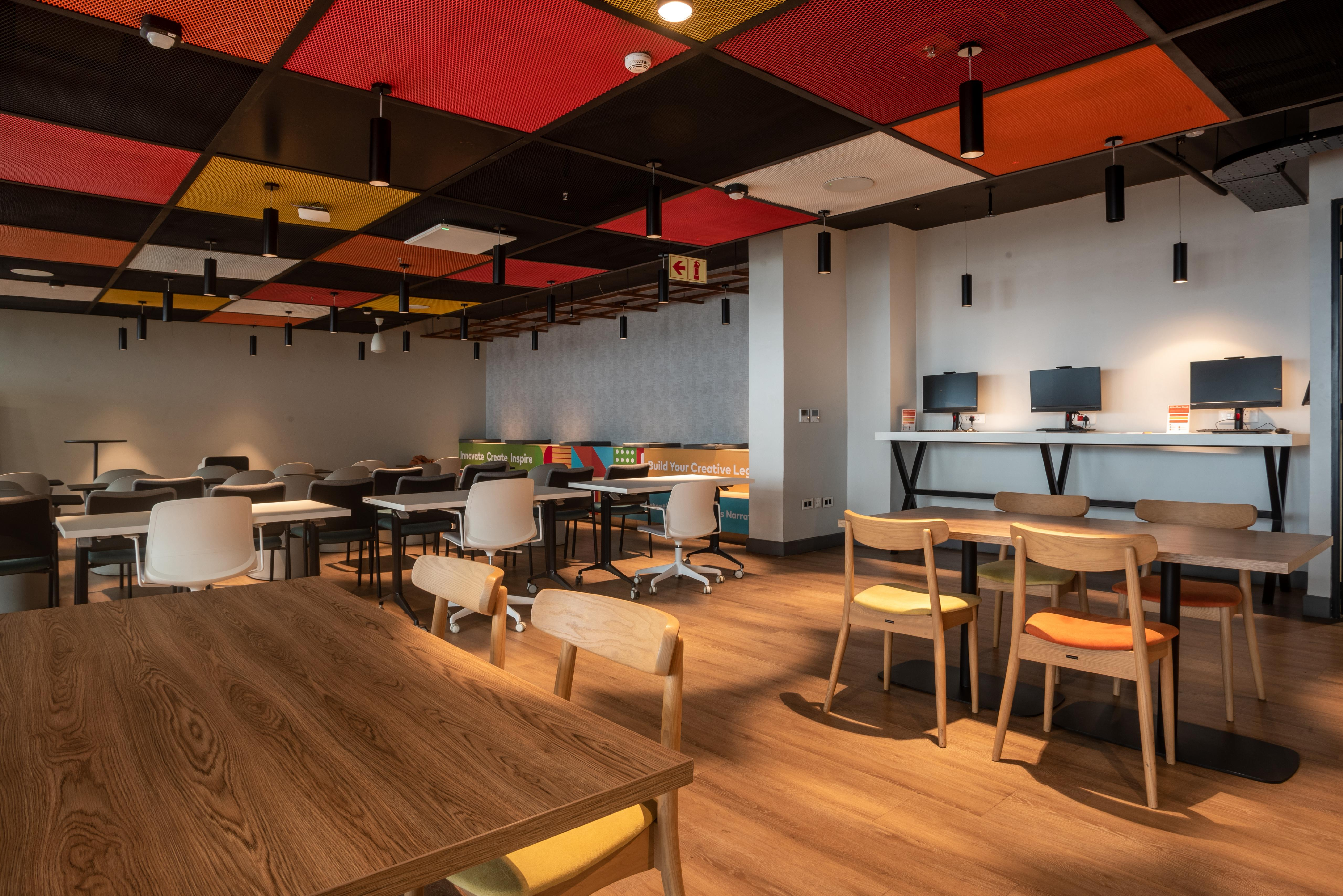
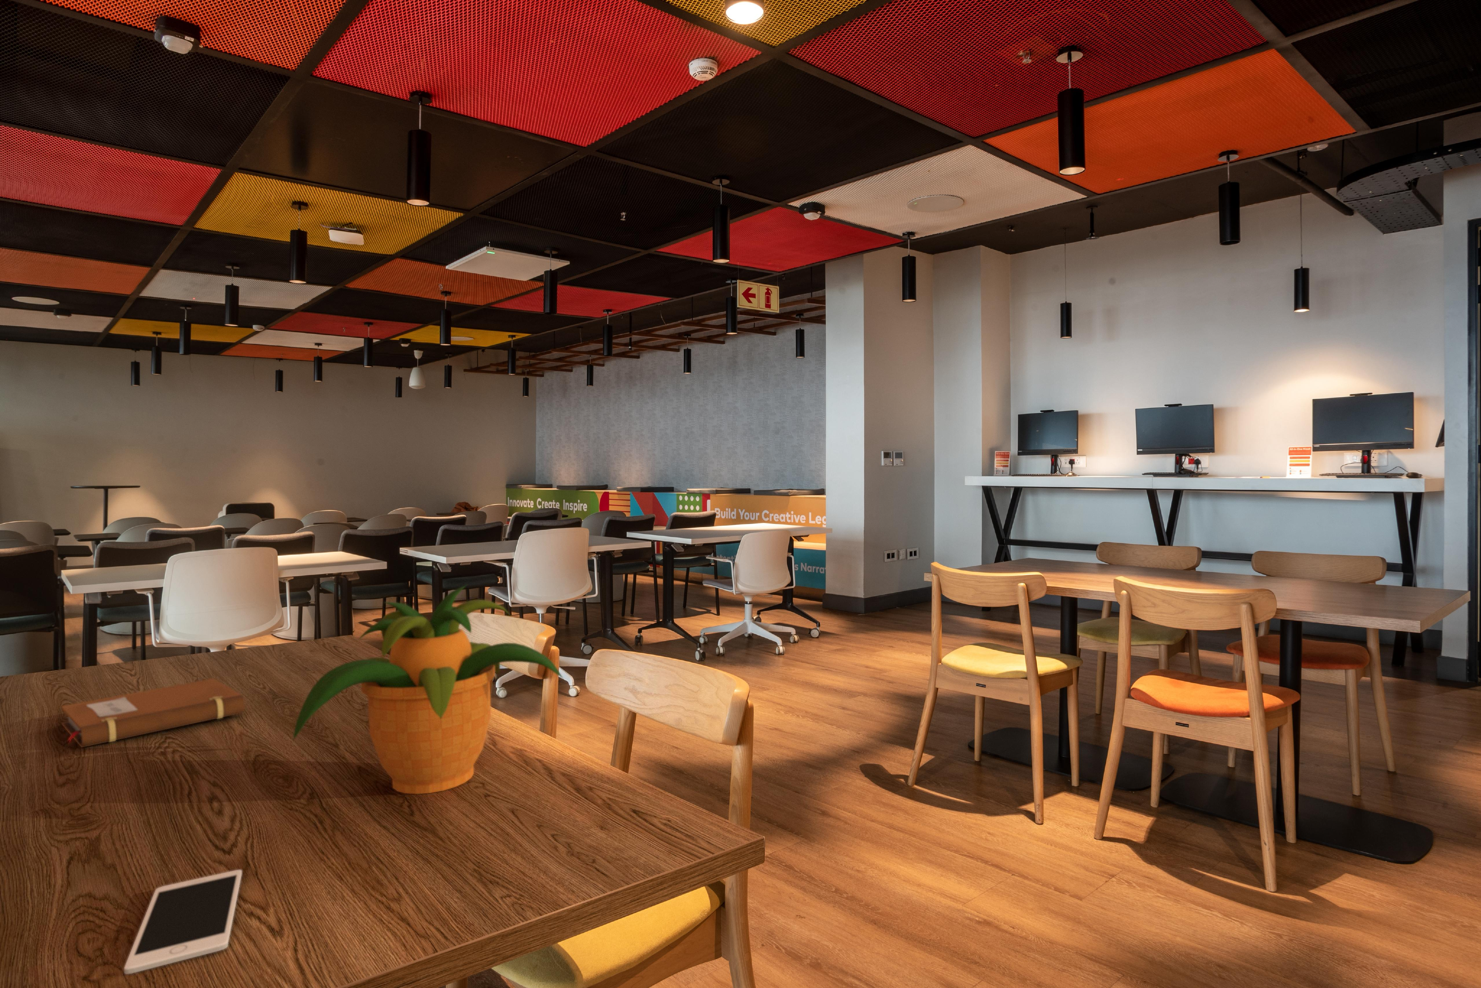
+ potted plant [293,583,565,795]
+ cell phone [124,870,243,975]
+ notebook [61,678,245,748]
